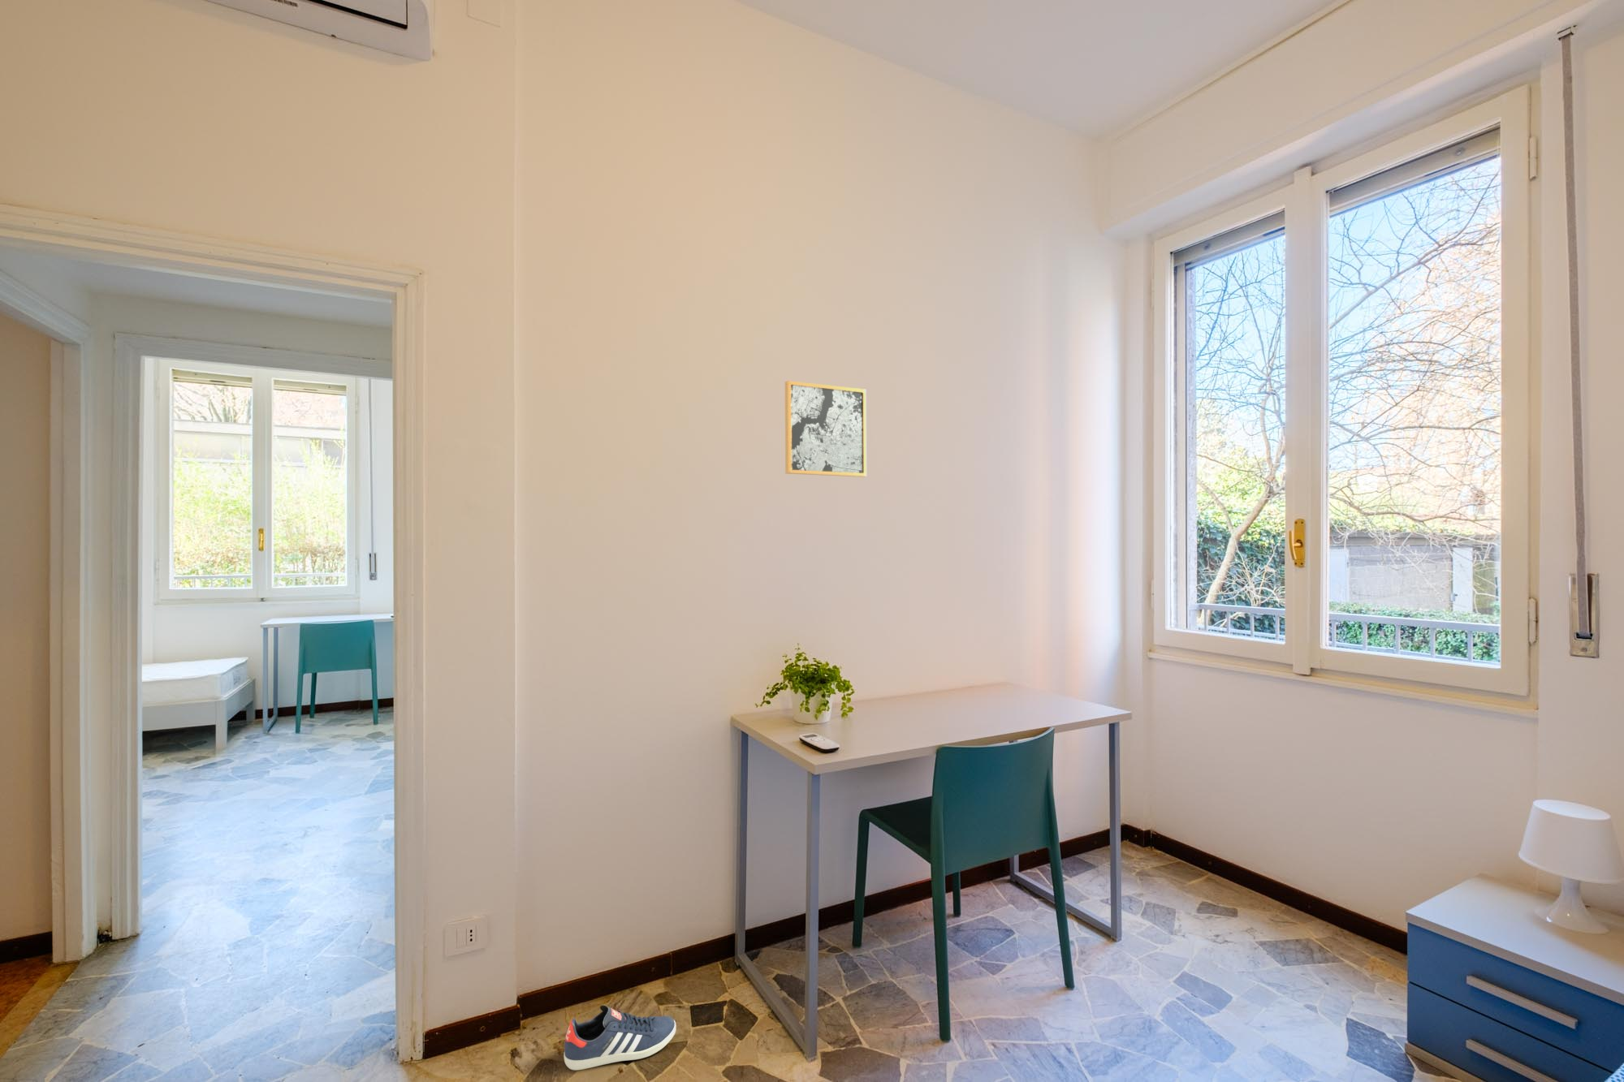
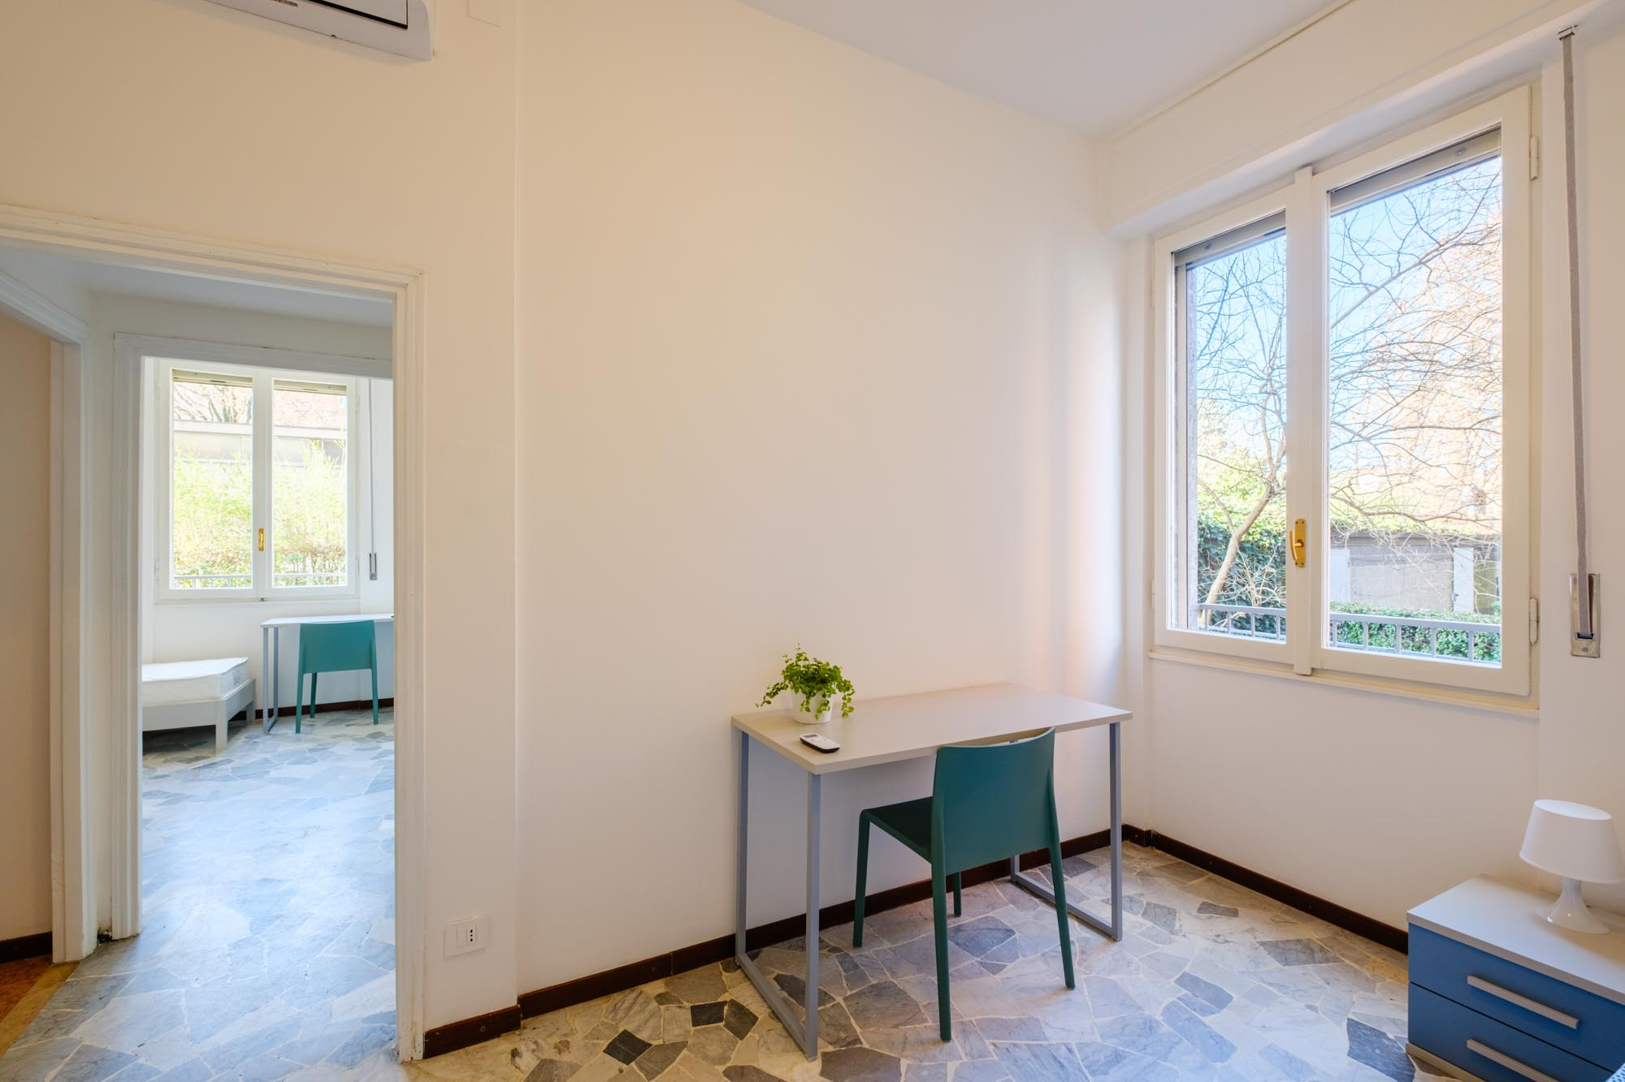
- wall art [785,380,867,478]
- sneaker [563,1004,677,1071]
